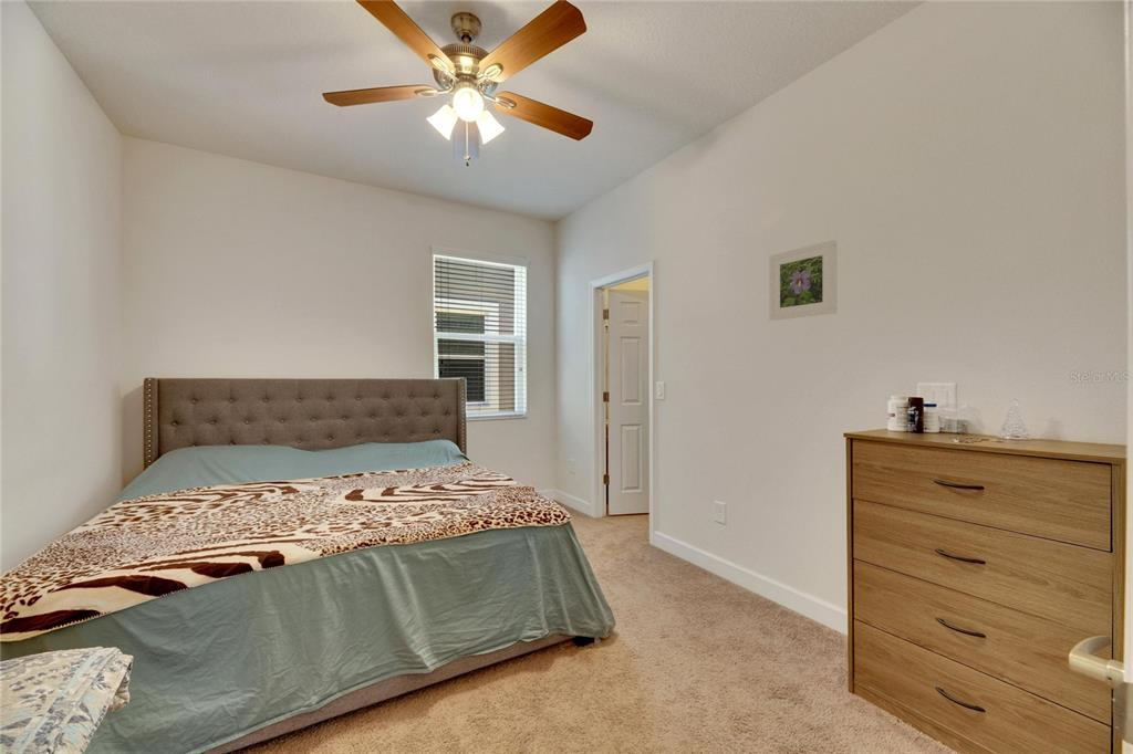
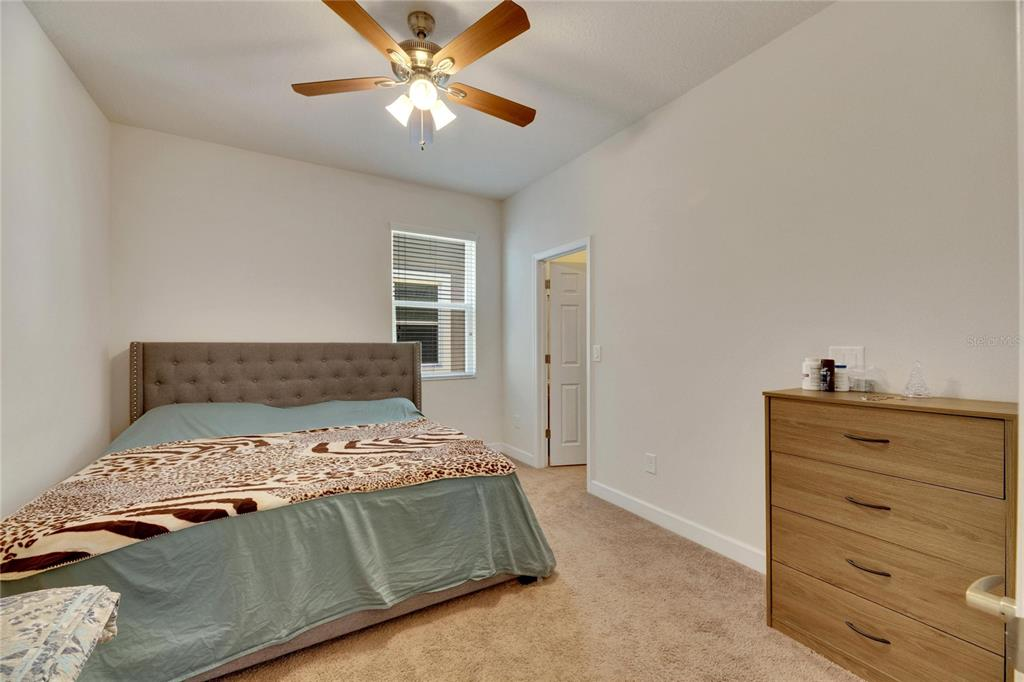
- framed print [768,239,838,322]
